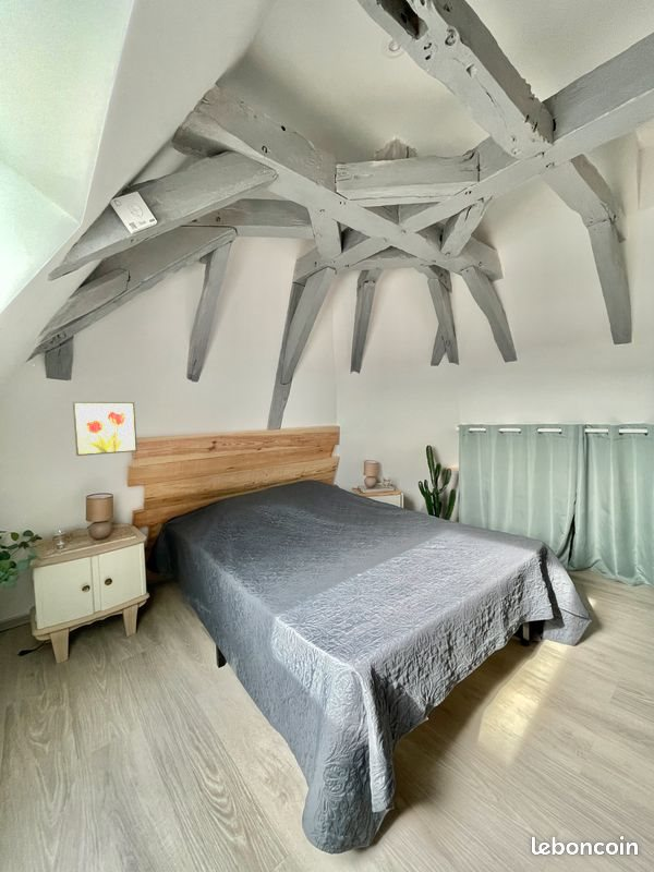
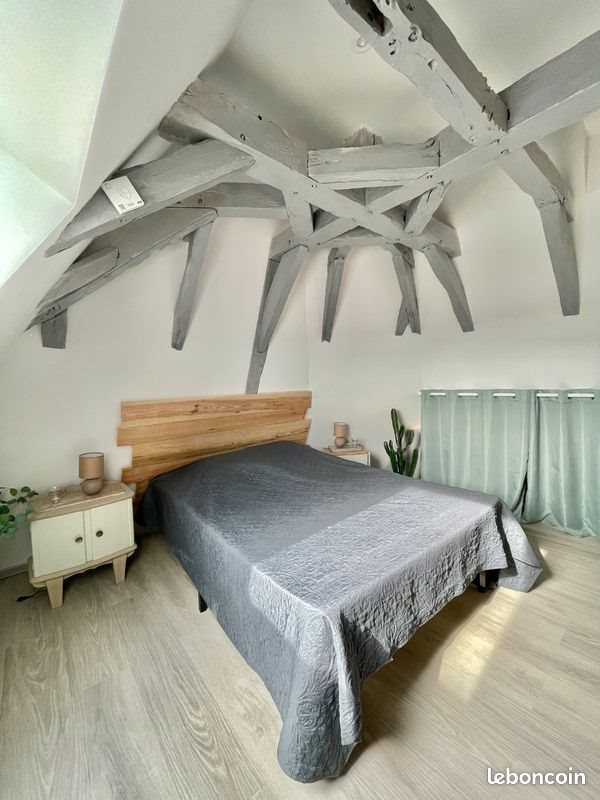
- wall art [72,401,138,457]
